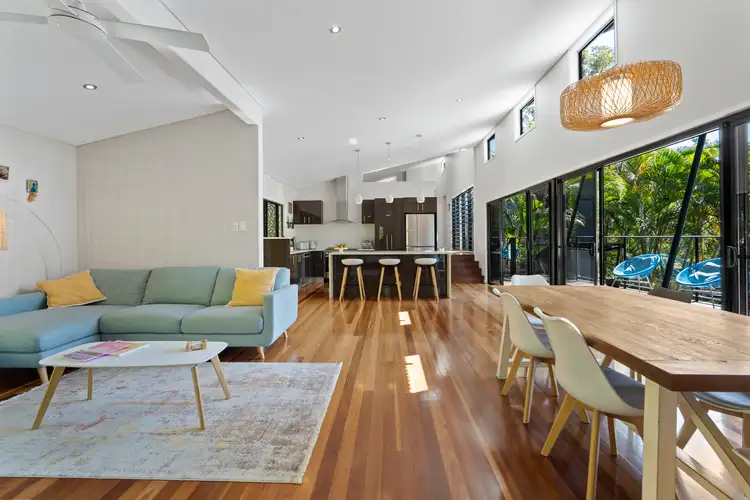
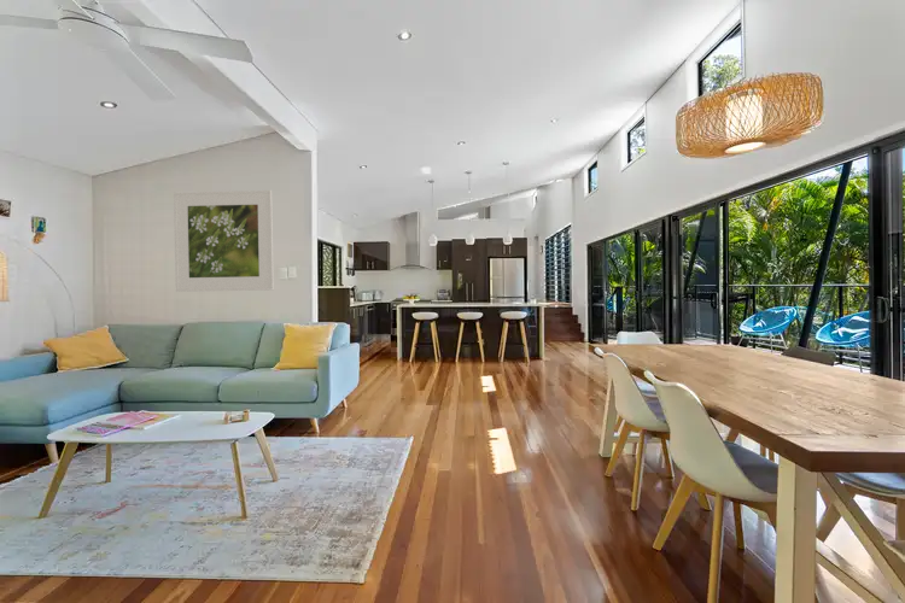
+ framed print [173,189,275,293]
